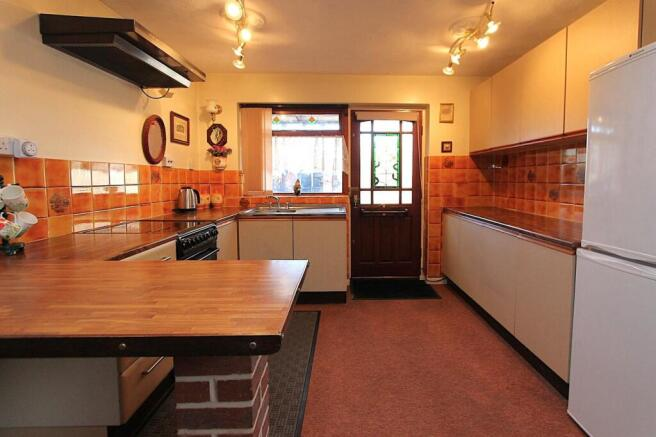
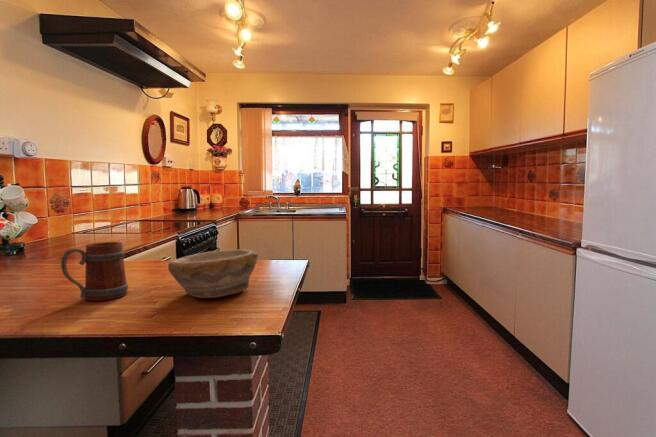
+ bowl [167,248,259,299]
+ mug [60,241,129,302]
